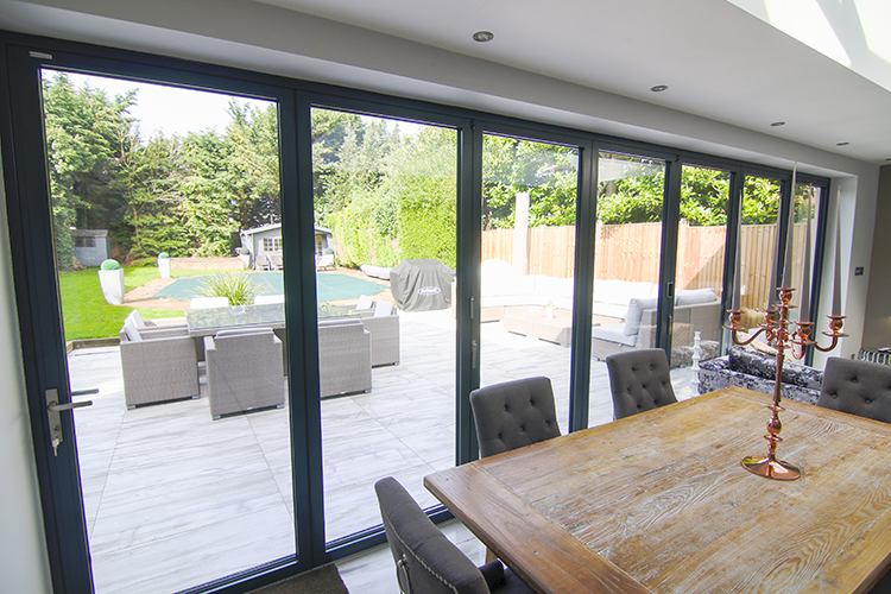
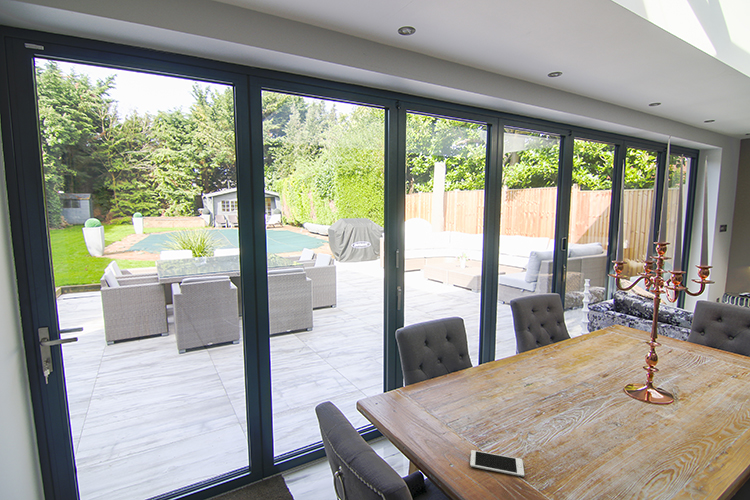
+ cell phone [469,449,525,478]
